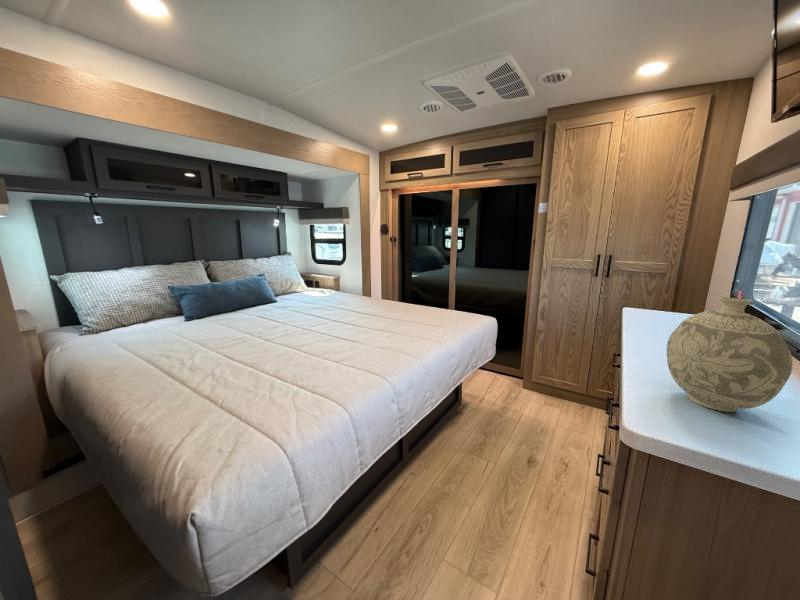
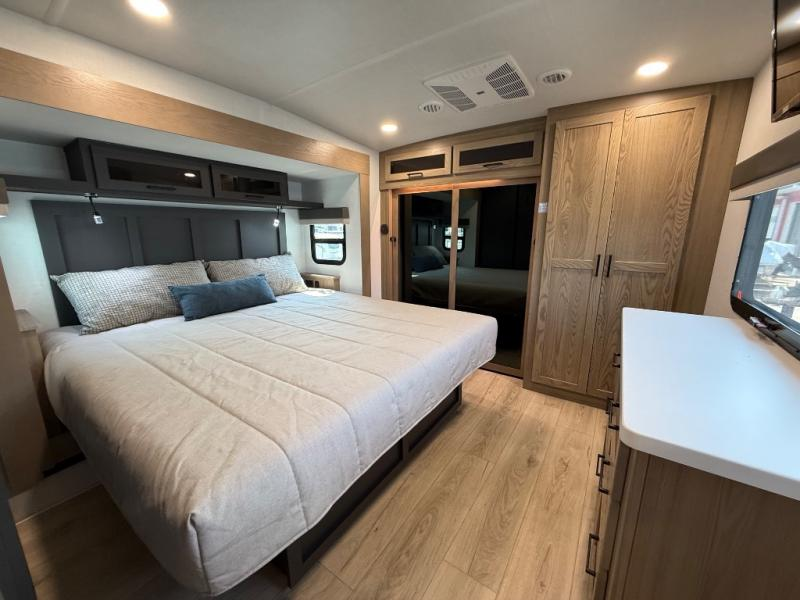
- decorative vase [666,296,794,413]
